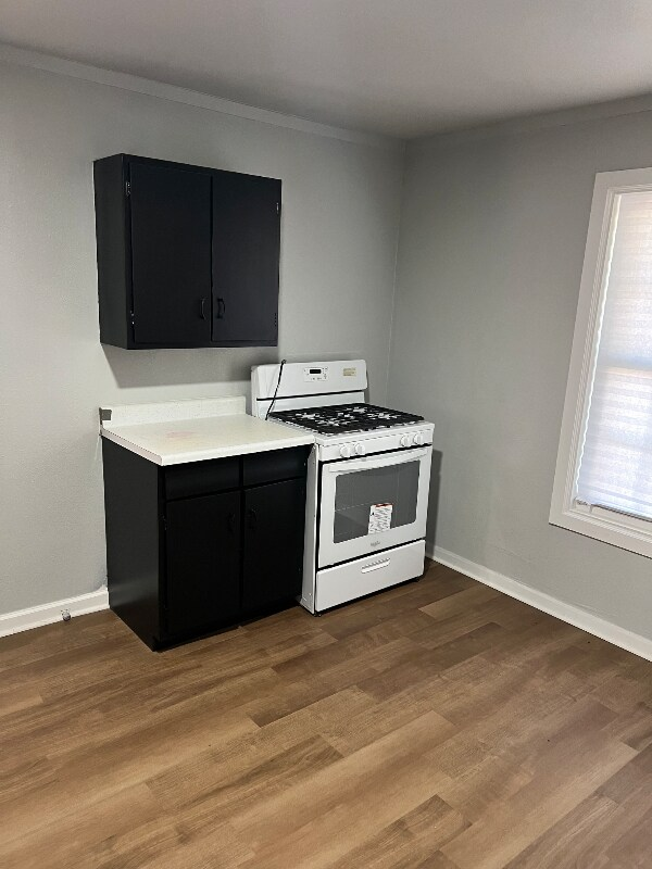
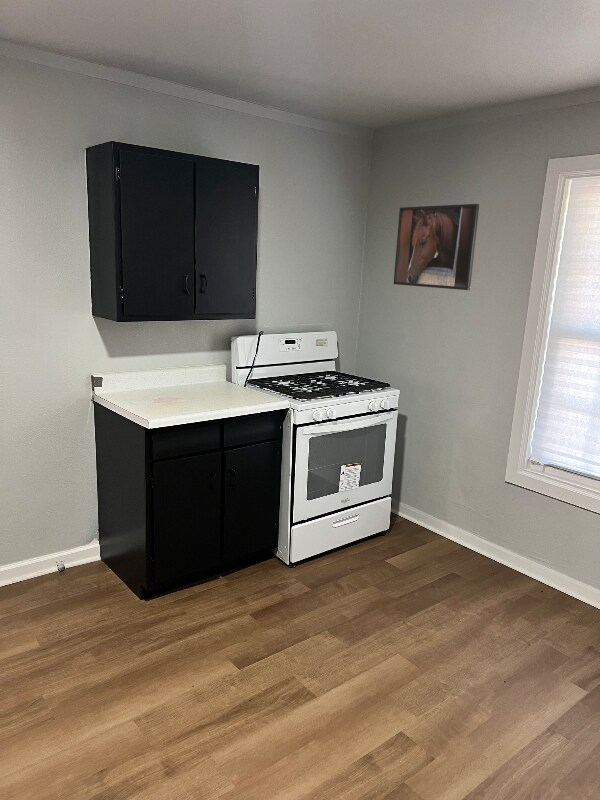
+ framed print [393,203,480,291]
